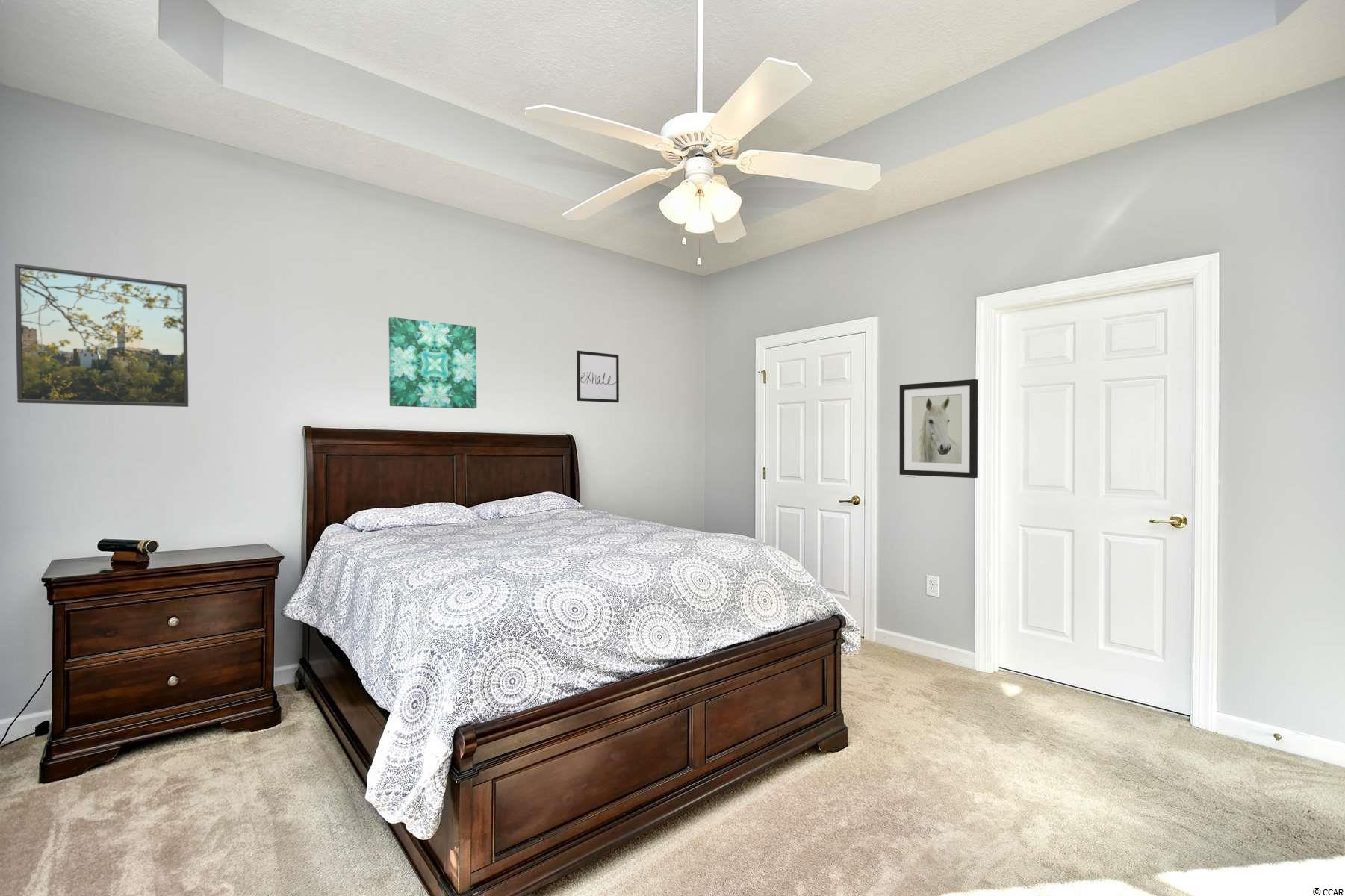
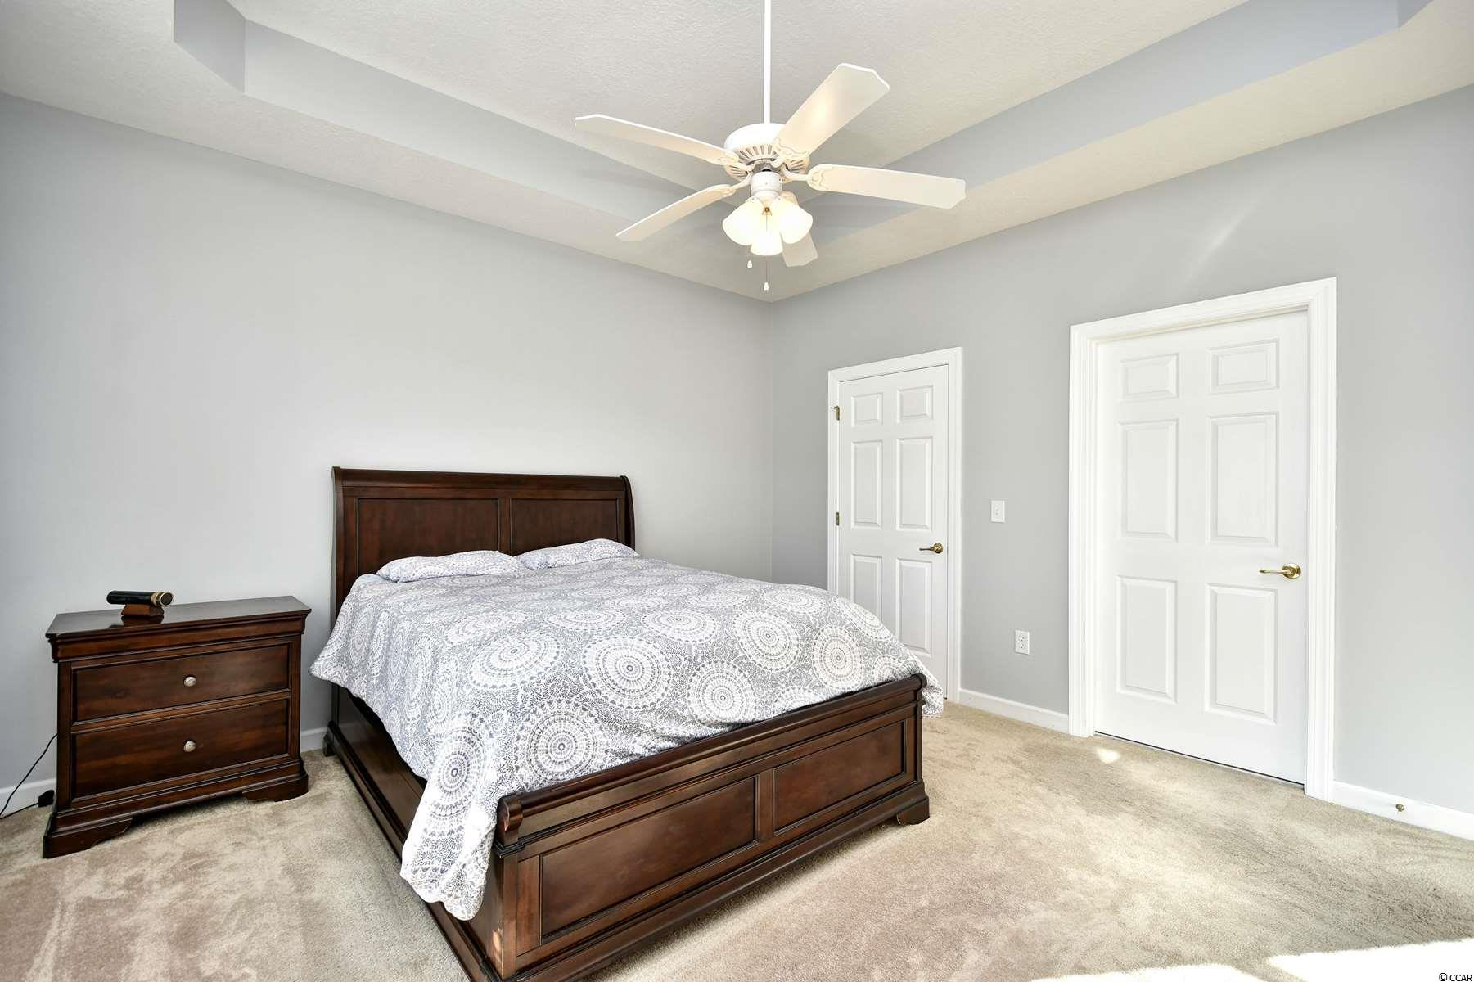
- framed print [14,263,189,408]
- wall art [899,379,978,479]
- wall art [388,317,477,409]
- wall art [576,350,620,403]
